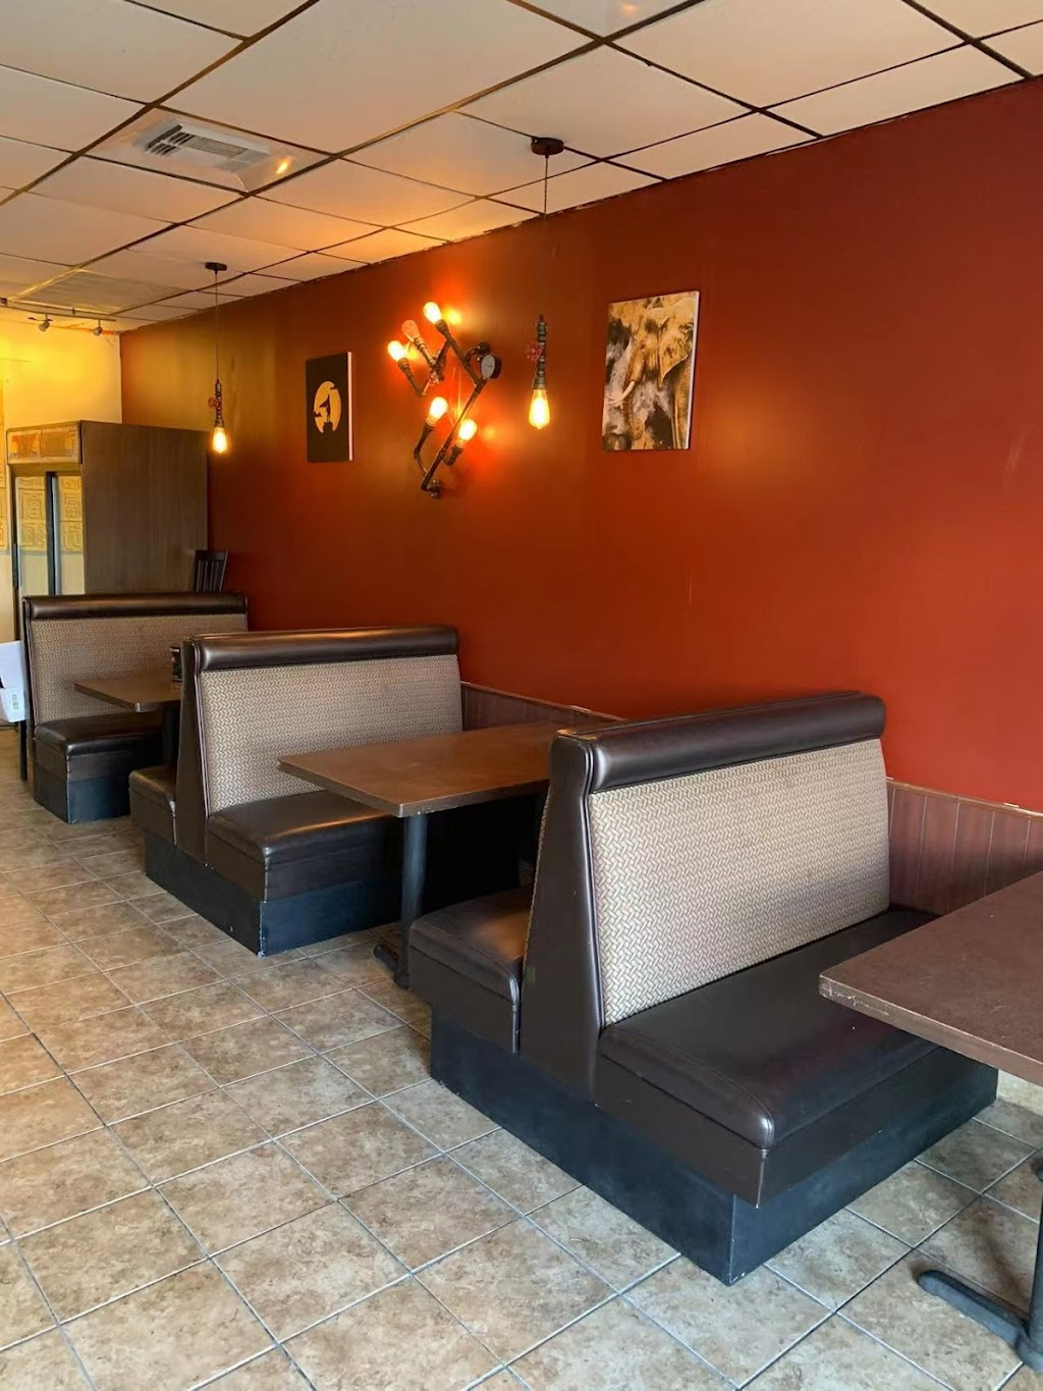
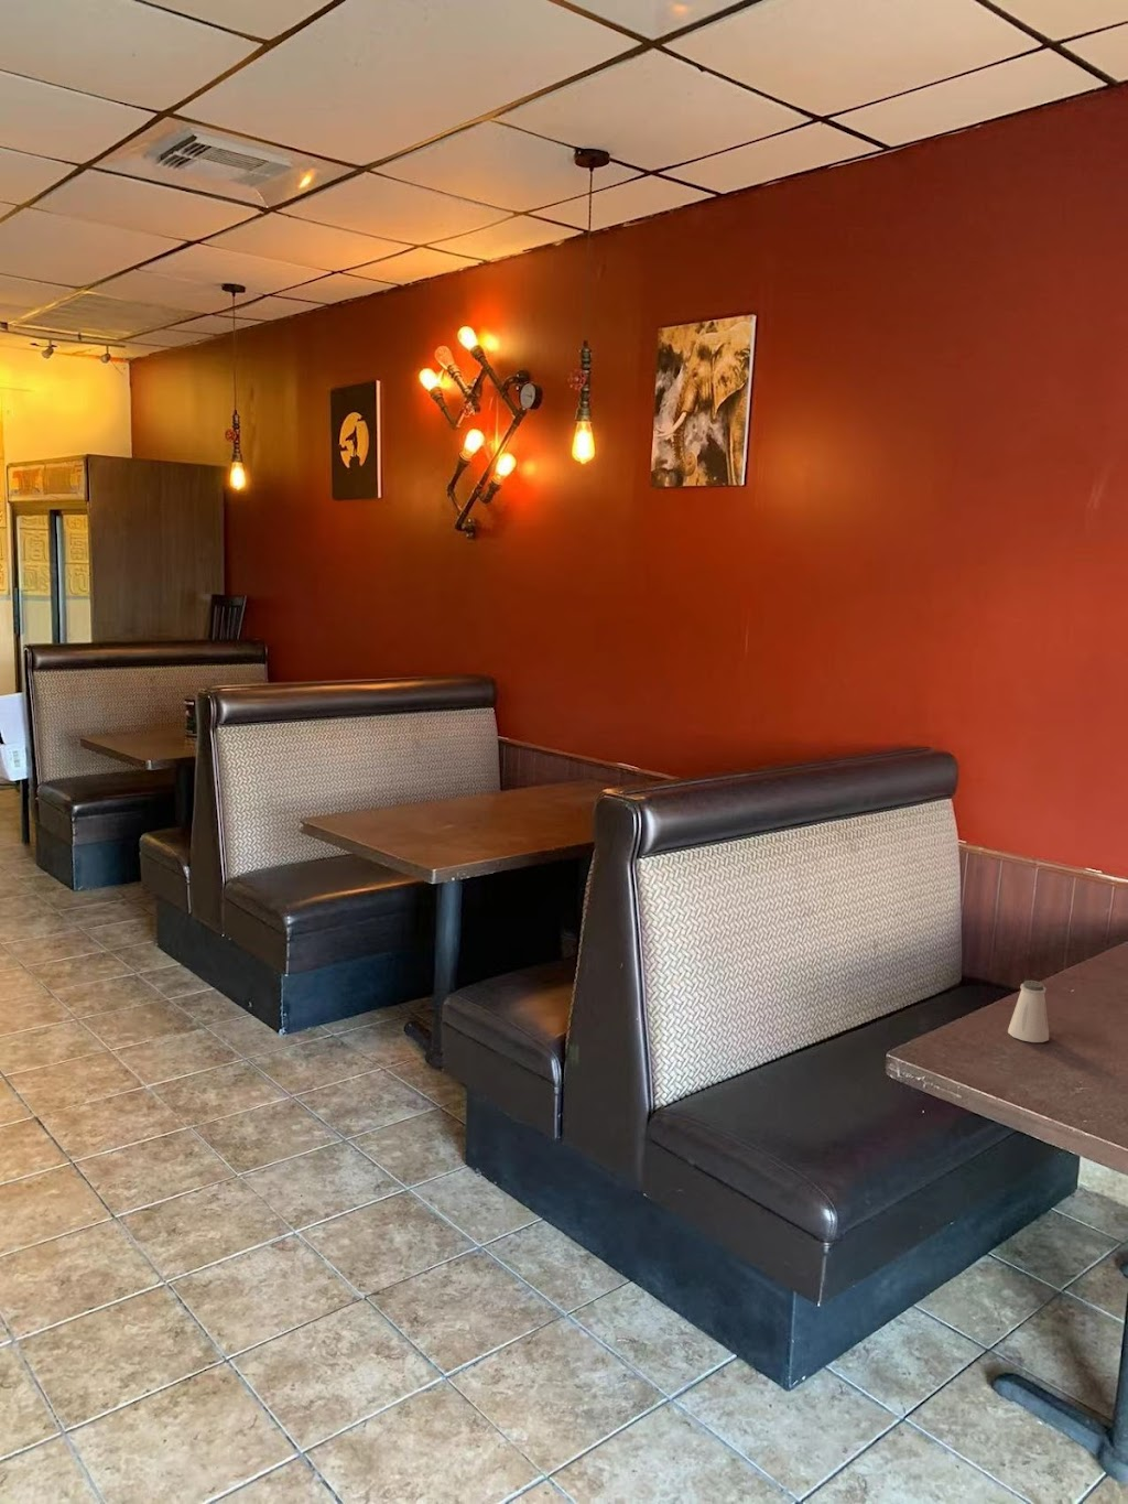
+ saltshaker [1007,979,1050,1043]
